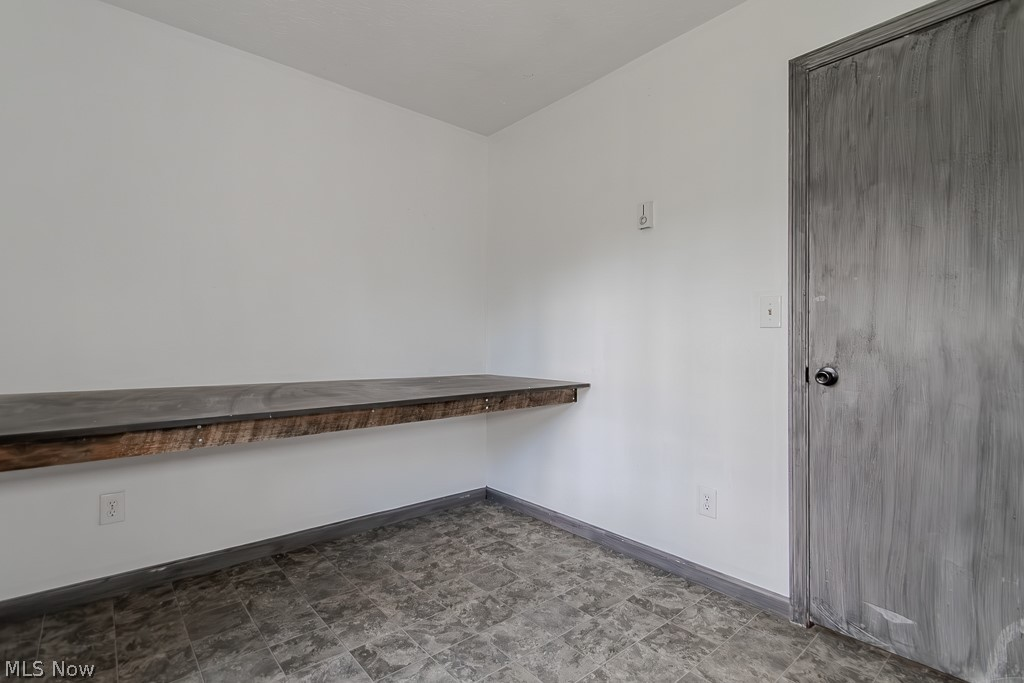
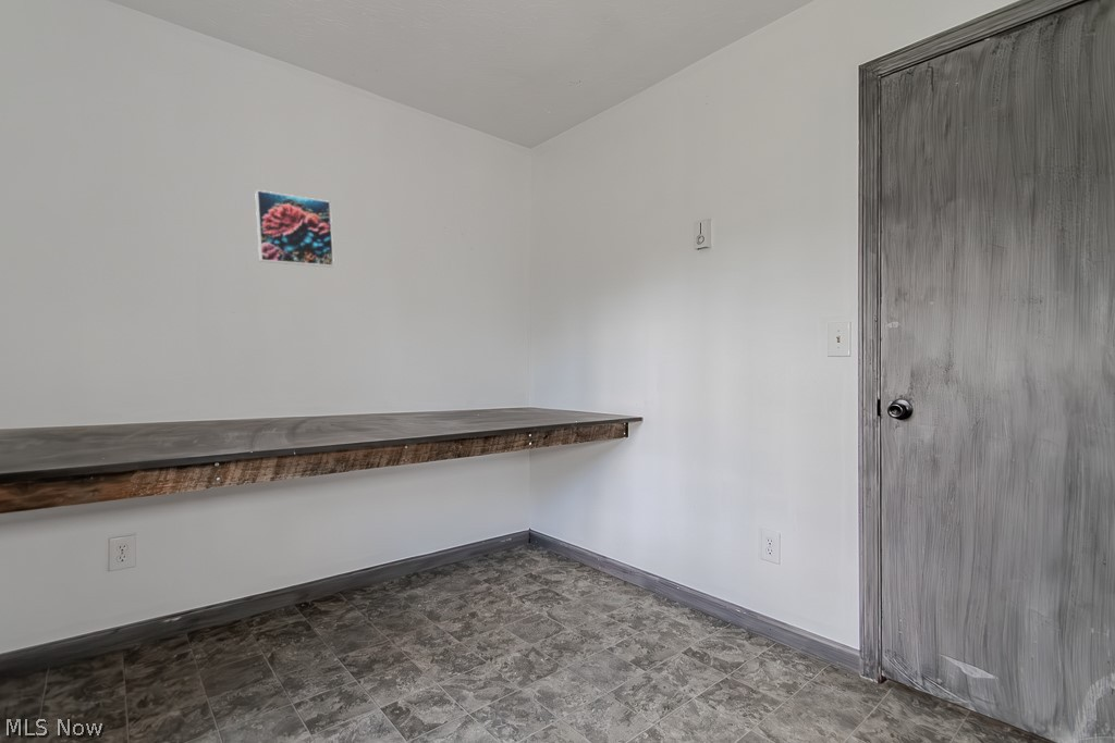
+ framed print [254,189,335,269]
